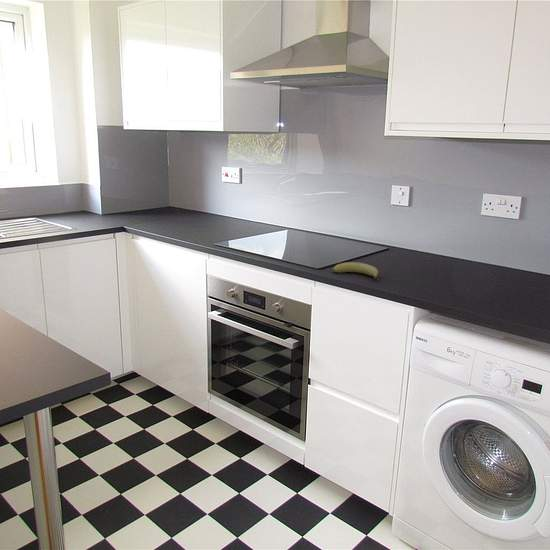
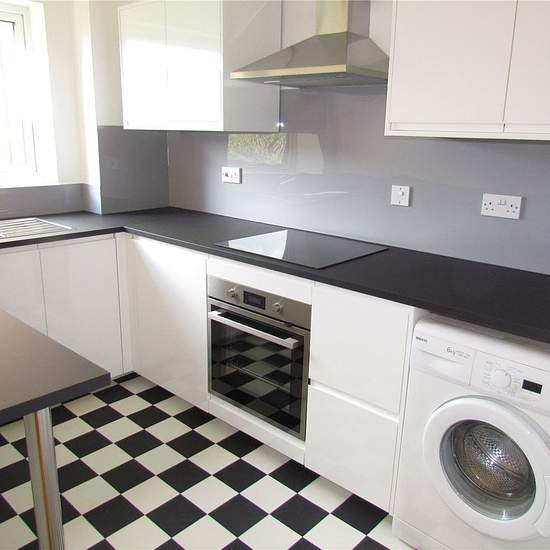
- fruit [331,261,379,281]
